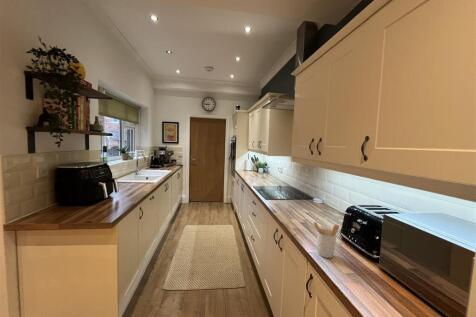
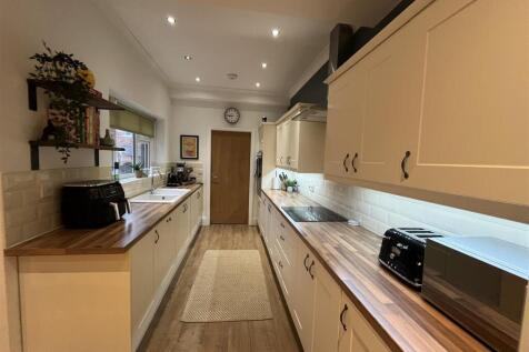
- utensil holder [313,221,340,259]
